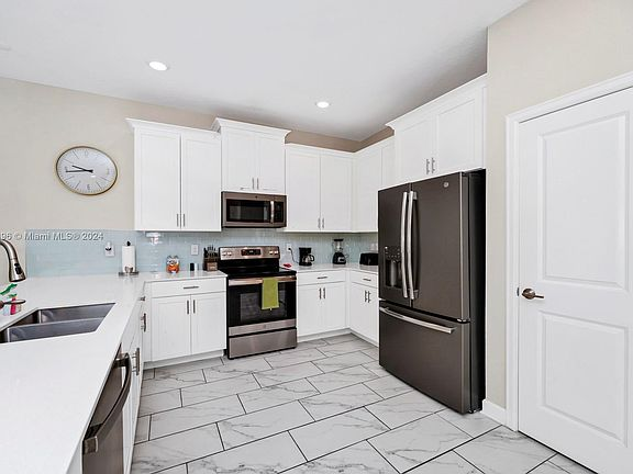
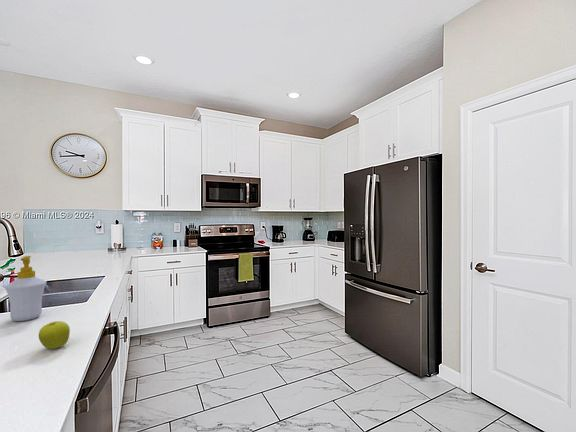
+ soap bottle [4,255,48,322]
+ fruit [38,320,71,350]
